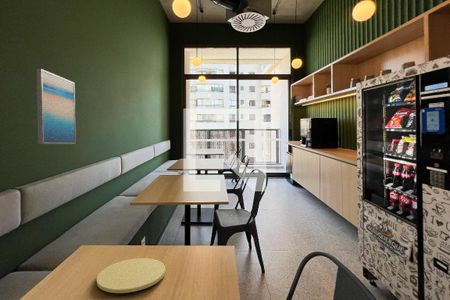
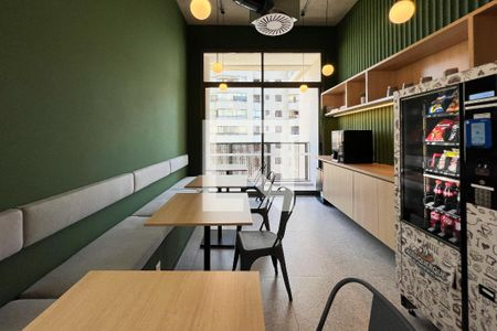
- plate [96,257,166,294]
- wall art [35,68,77,145]
